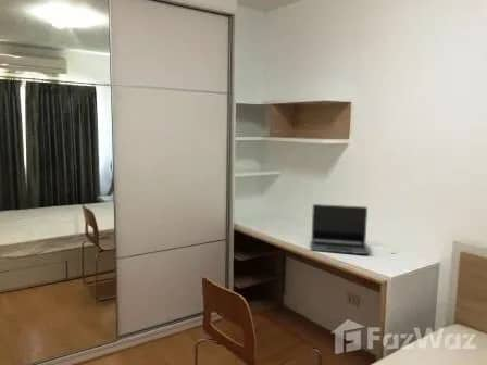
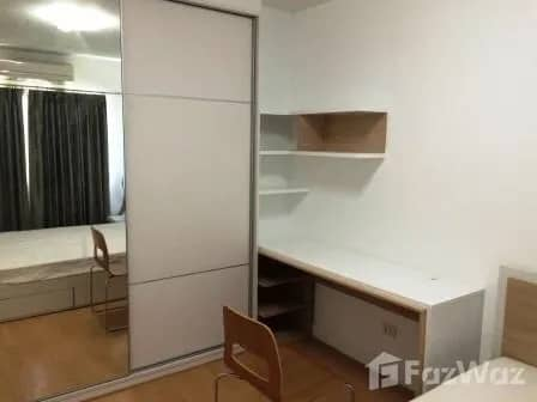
- laptop [309,203,371,255]
